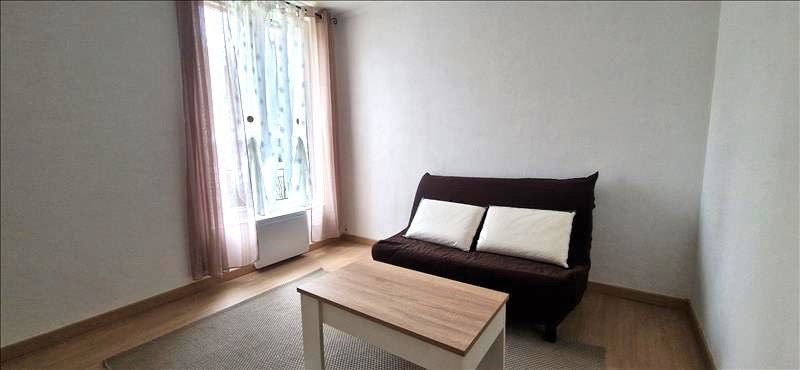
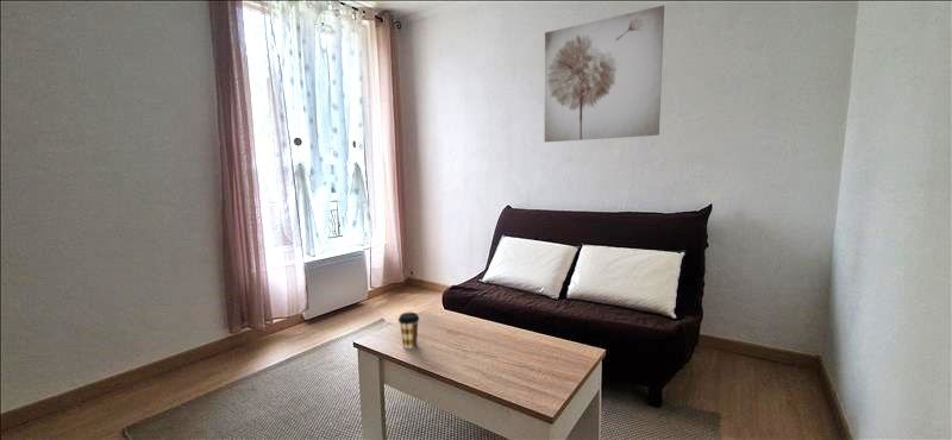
+ coffee cup [397,312,420,350]
+ wall art [544,5,665,143]
